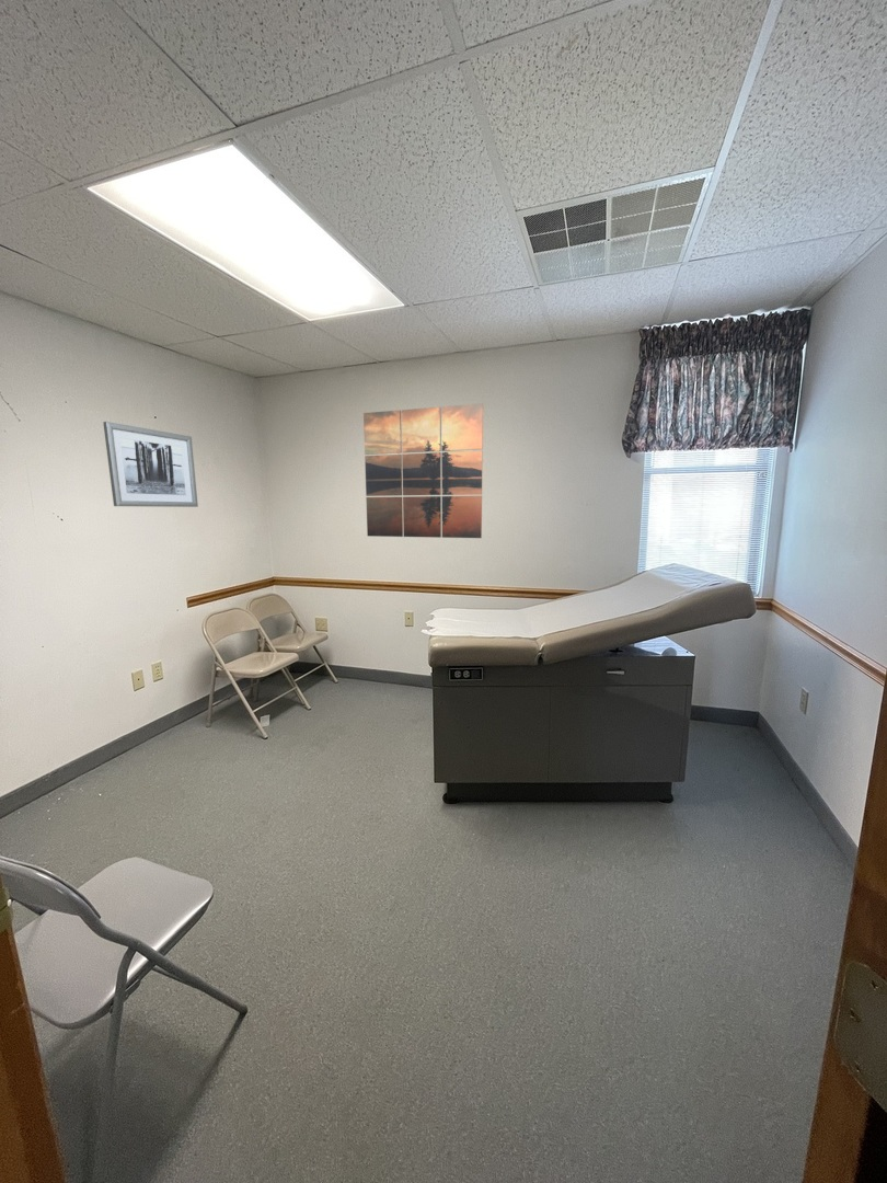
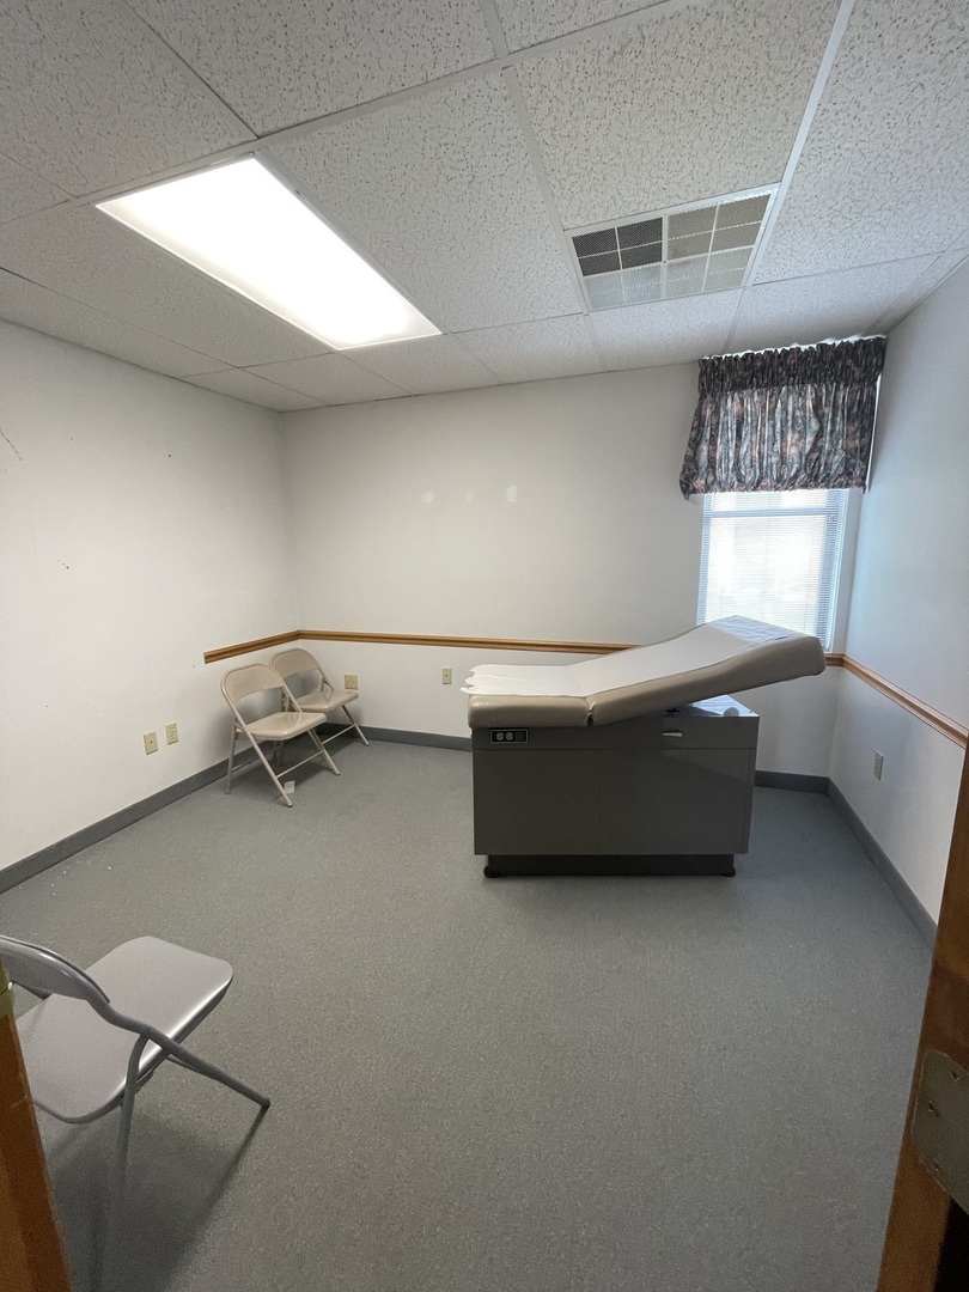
- wall art [102,421,199,508]
- wall art [362,403,484,539]
